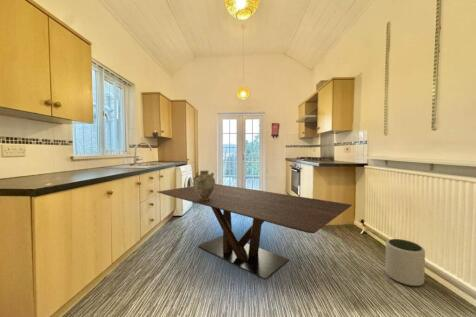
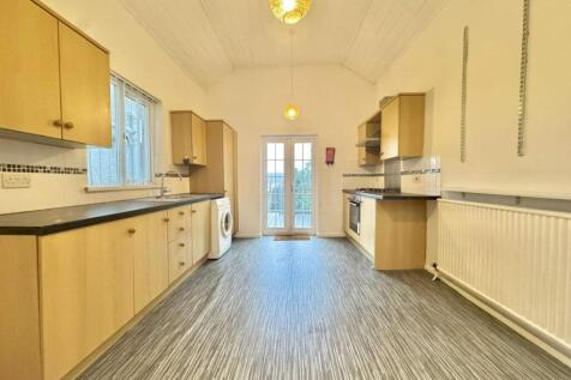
- plant pot [384,238,426,287]
- dining table [156,183,353,280]
- ceramic jug [192,170,216,200]
